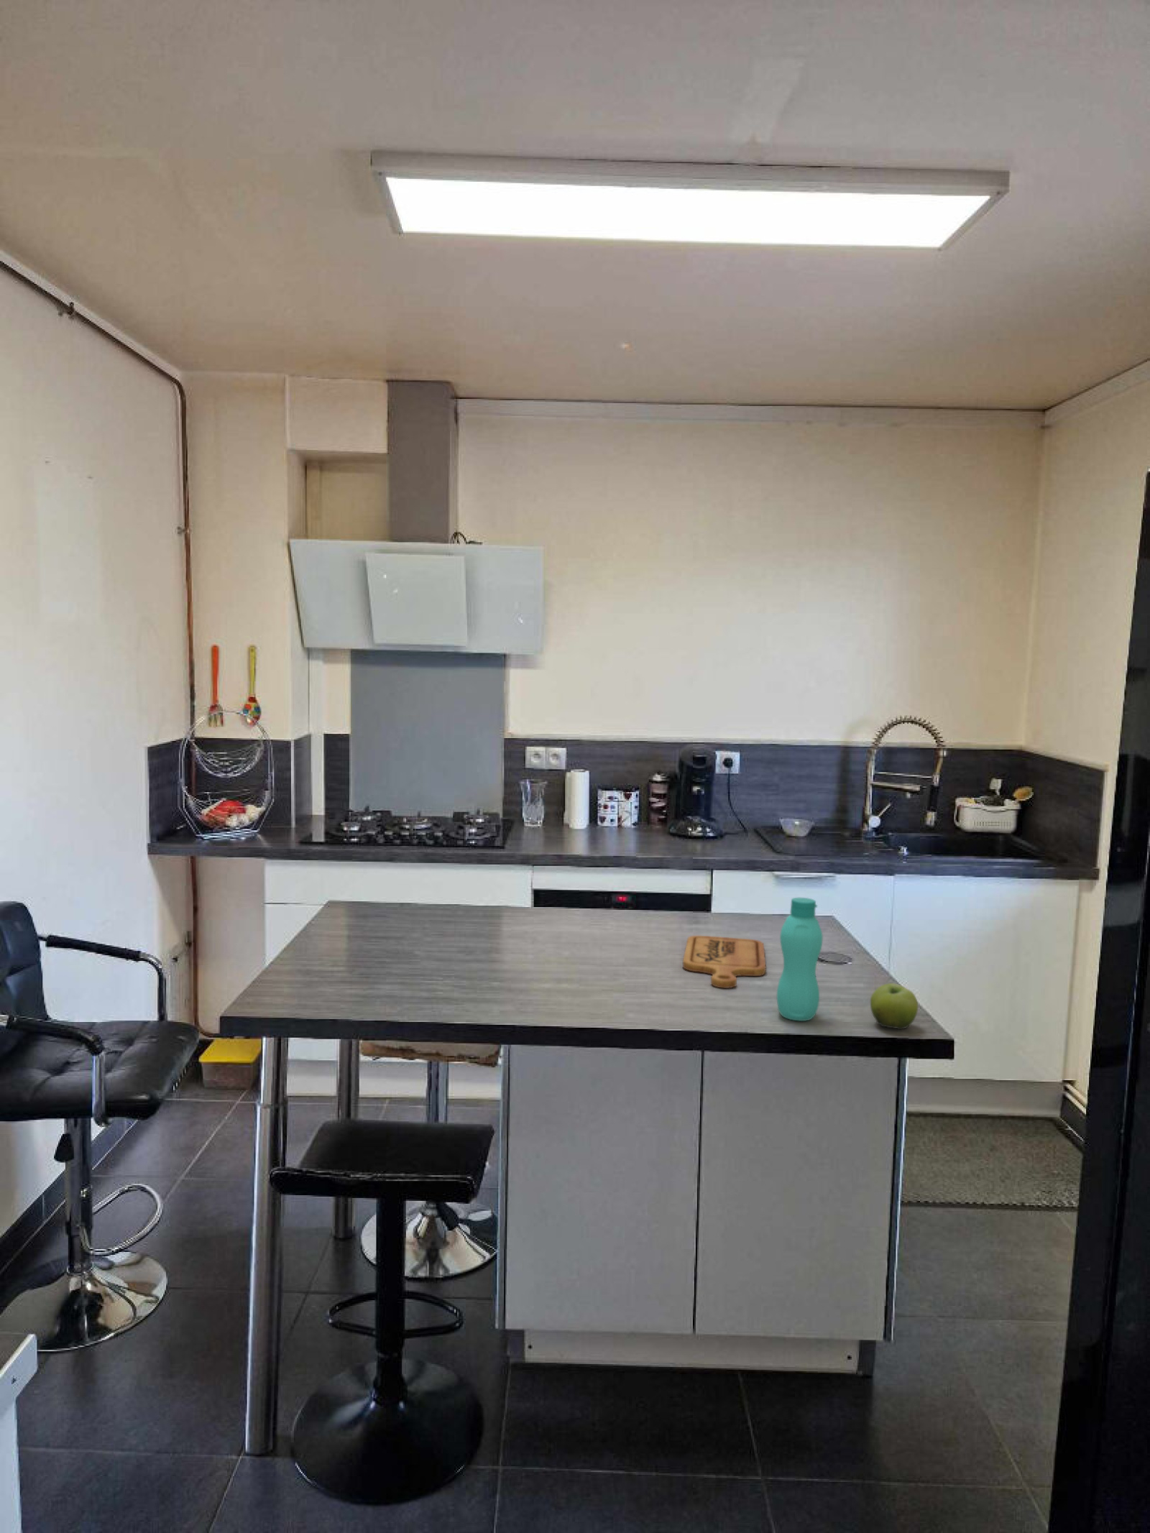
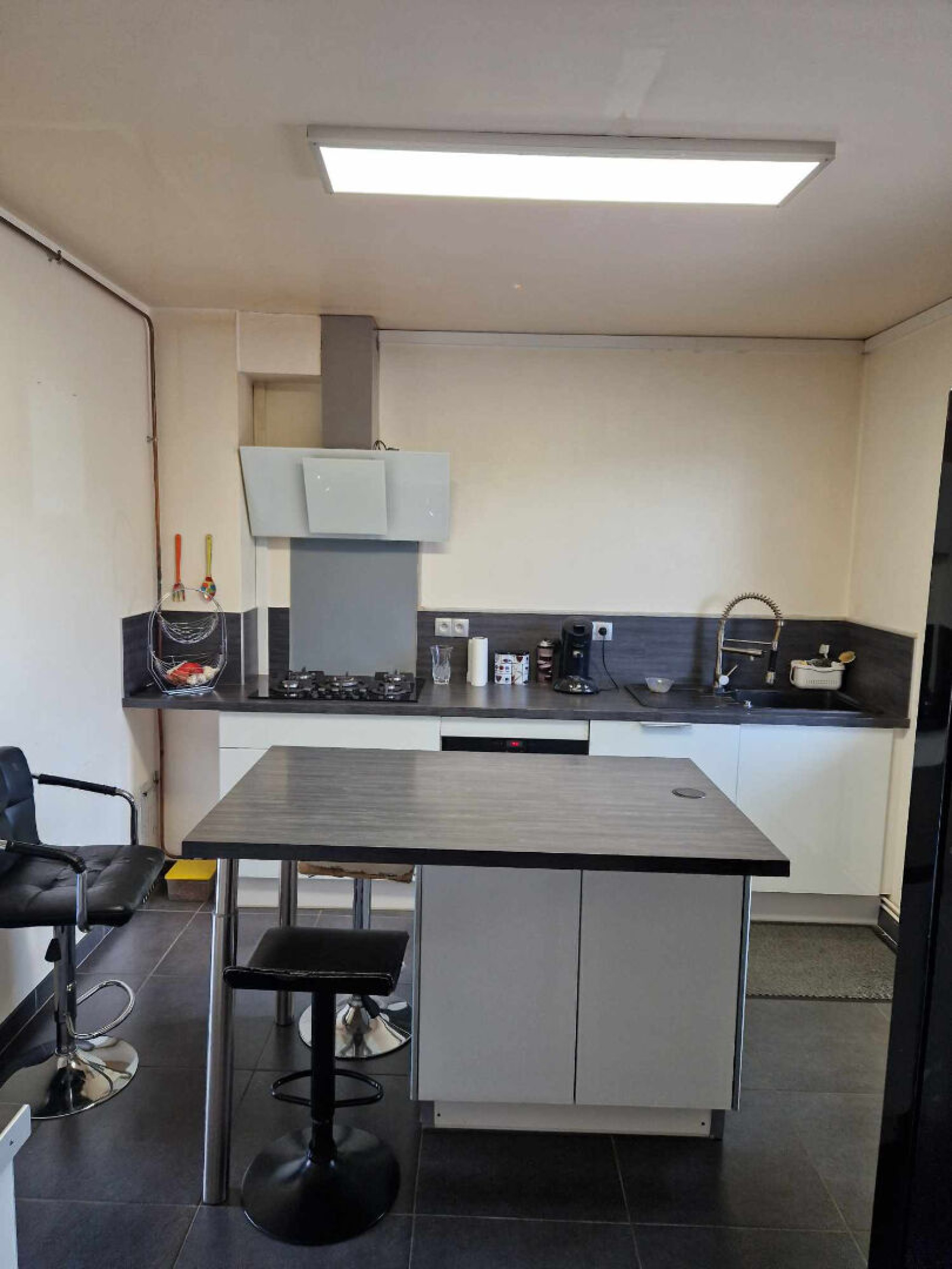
- fruit [870,982,918,1030]
- bottle [777,896,824,1021]
- cutting board [683,934,766,989]
